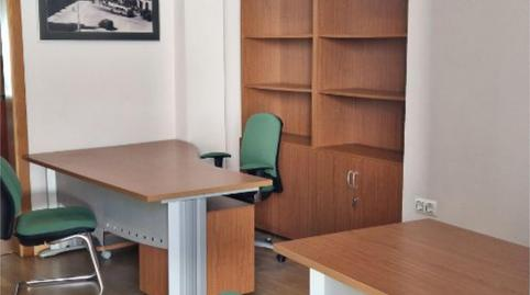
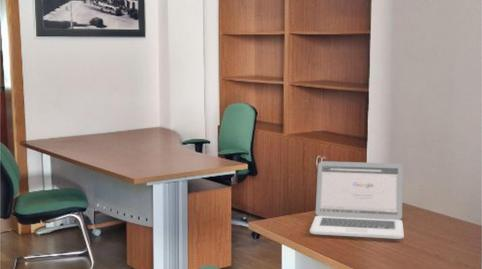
+ laptop [309,160,405,240]
